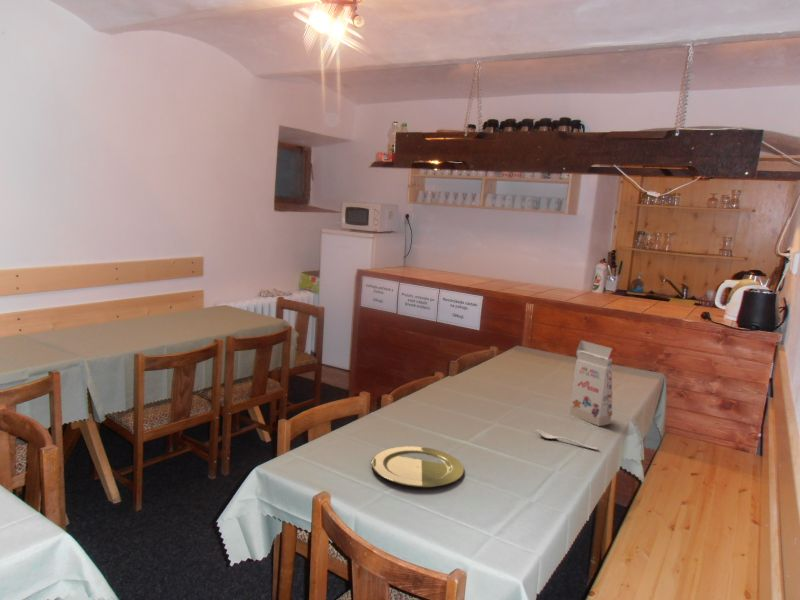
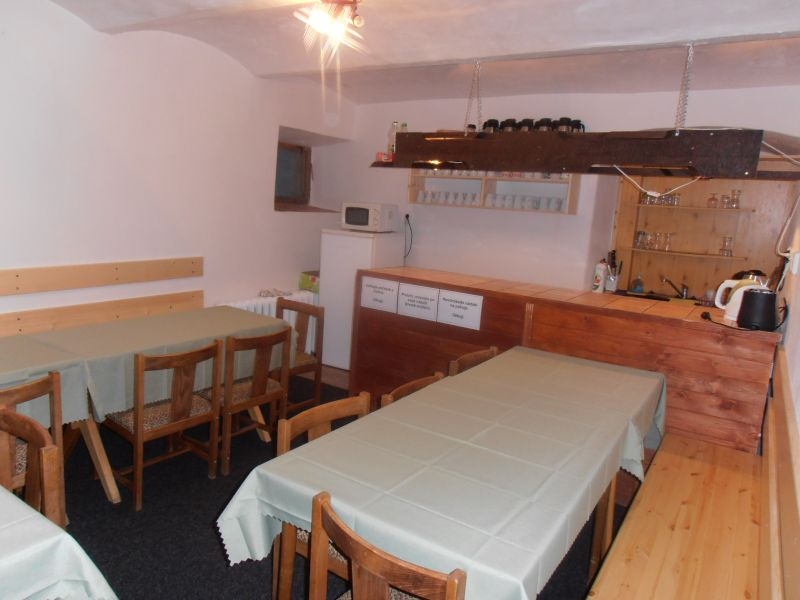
- spoon [536,428,600,450]
- gift box [569,339,614,427]
- plate [371,445,465,488]
